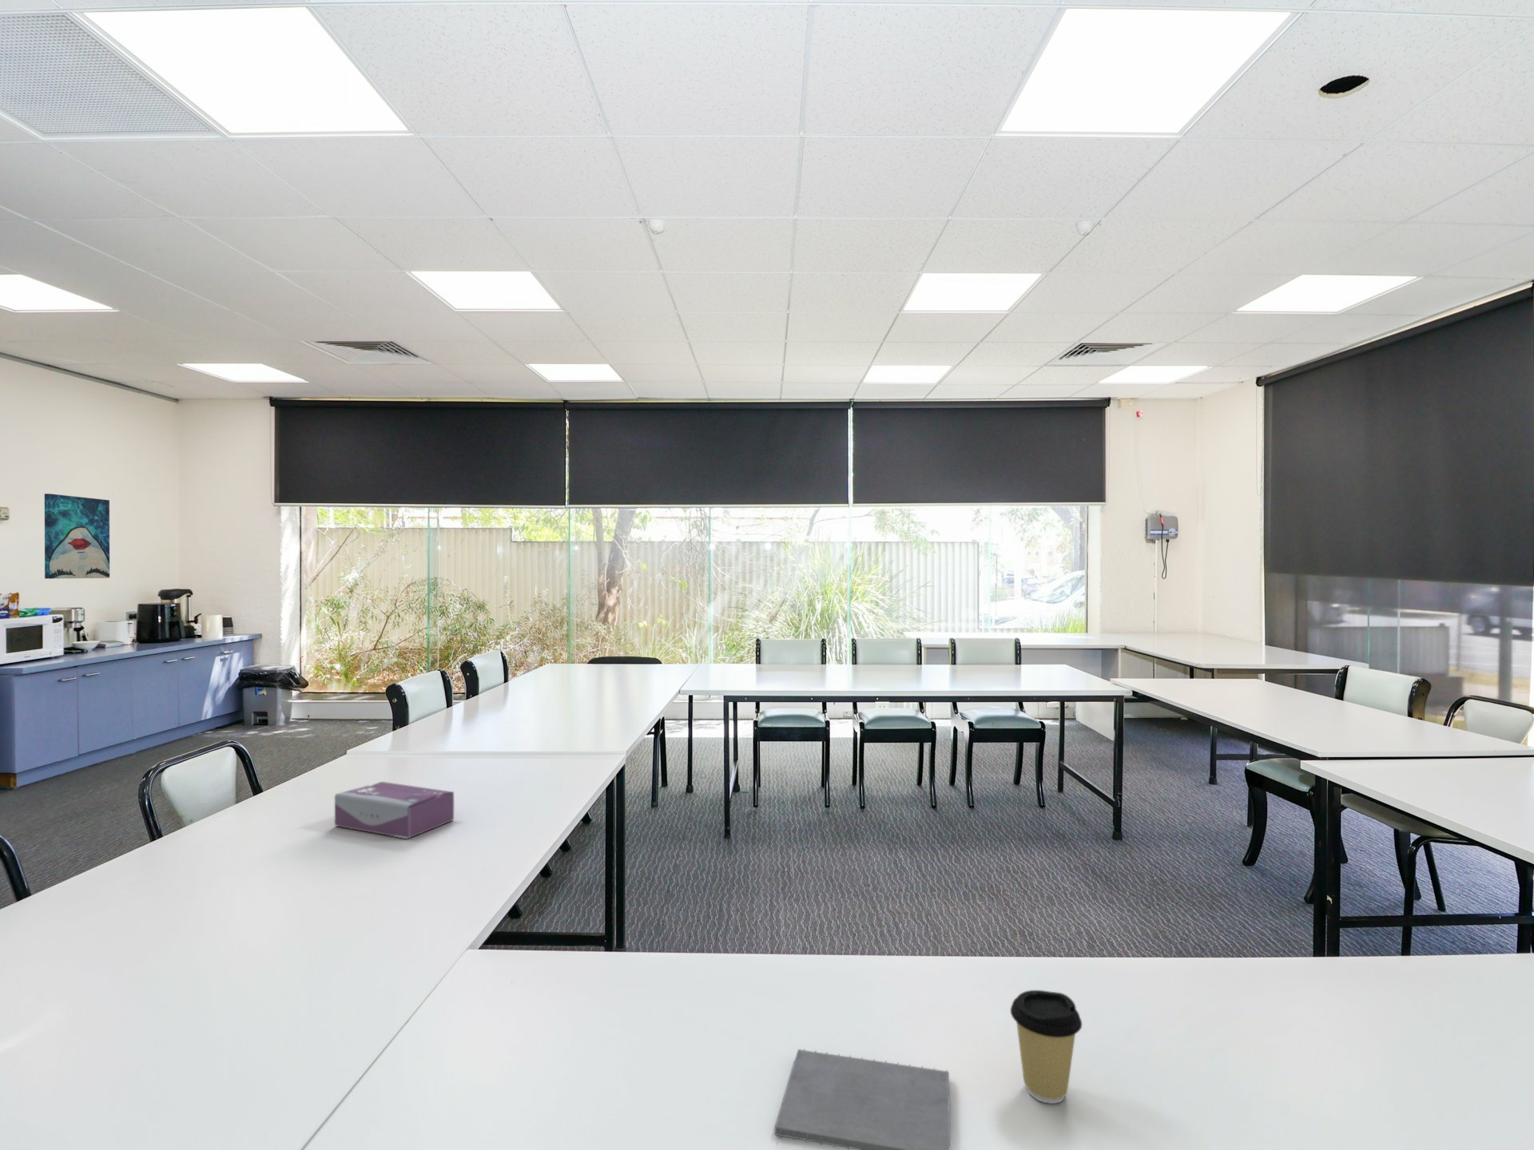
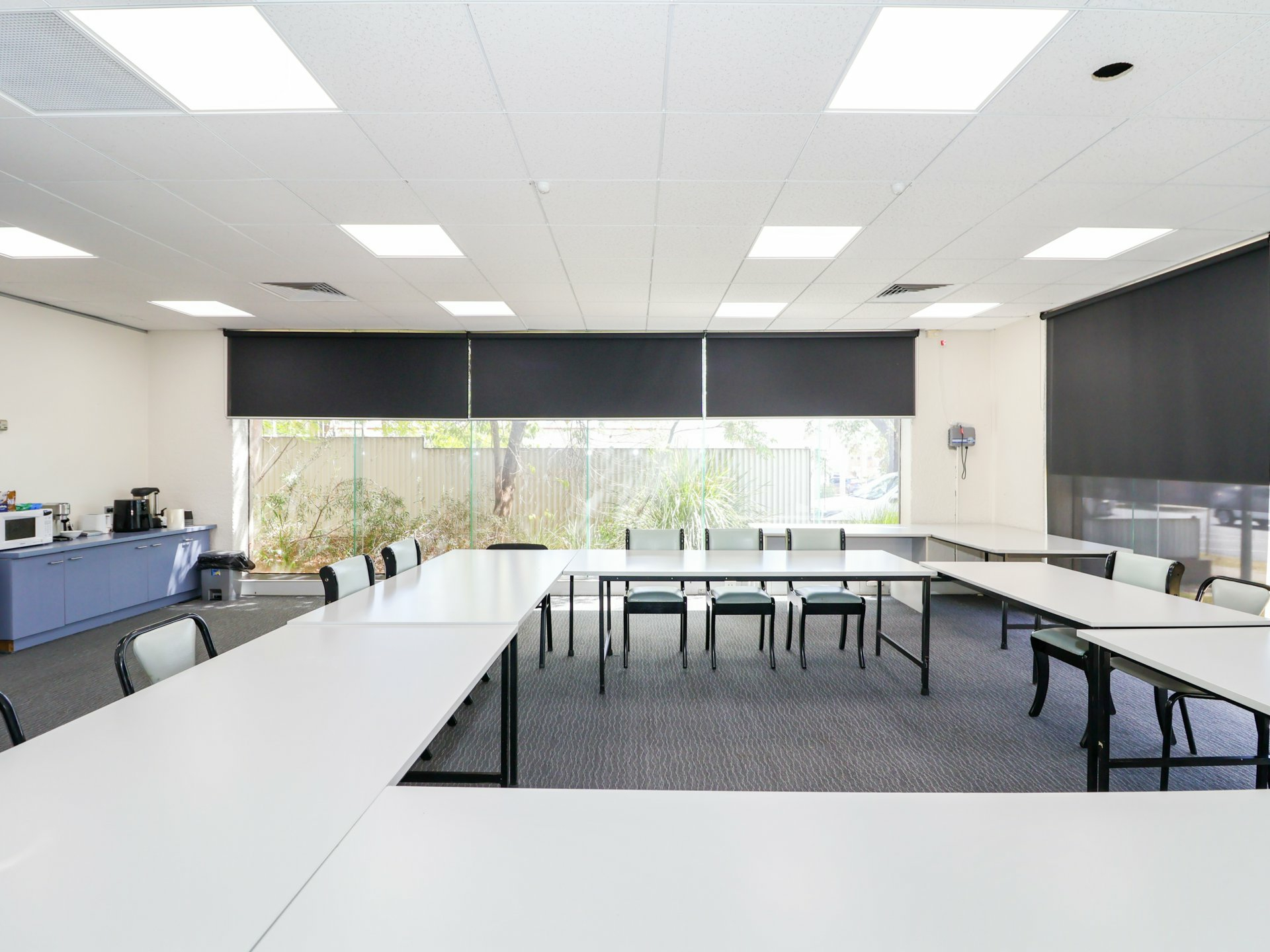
- notepad [774,1047,951,1150]
- coffee cup [1010,989,1082,1104]
- wall art [43,493,110,580]
- tissue box [333,782,454,840]
